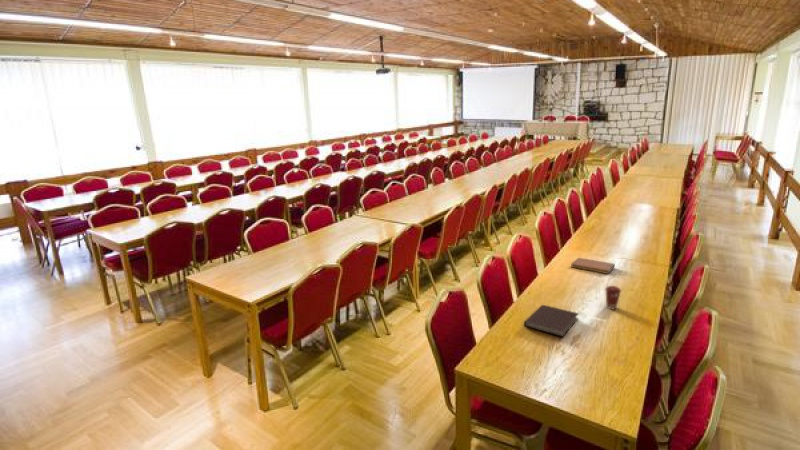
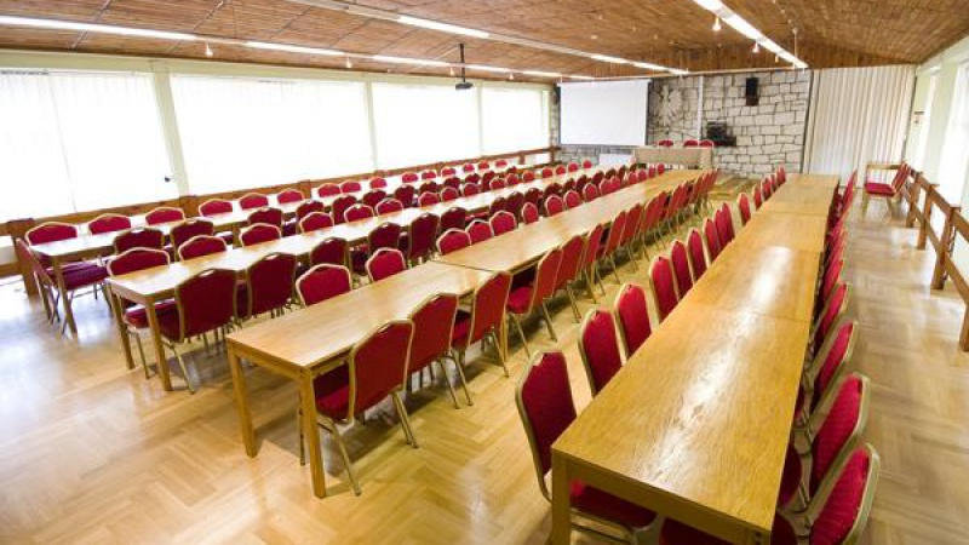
- coffee cup [604,285,622,311]
- notebook [570,257,616,275]
- notebook [523,304,580,338]
